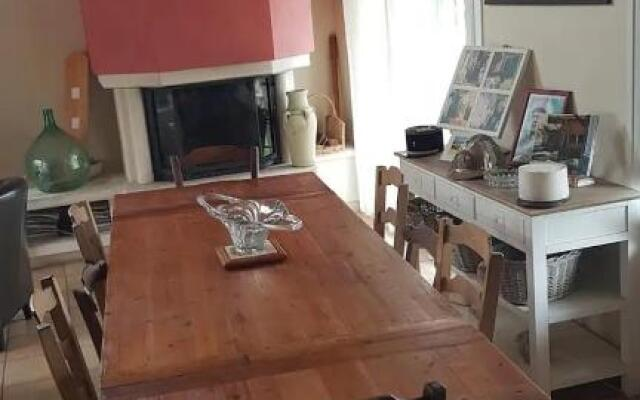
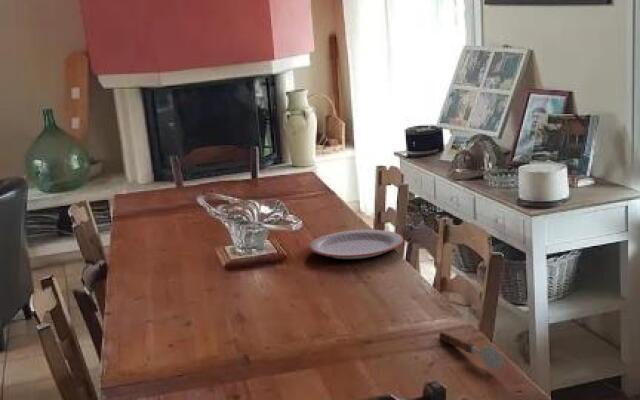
+ plate [308,229,404,260]
+ soupspoon [438,331,505,370]
